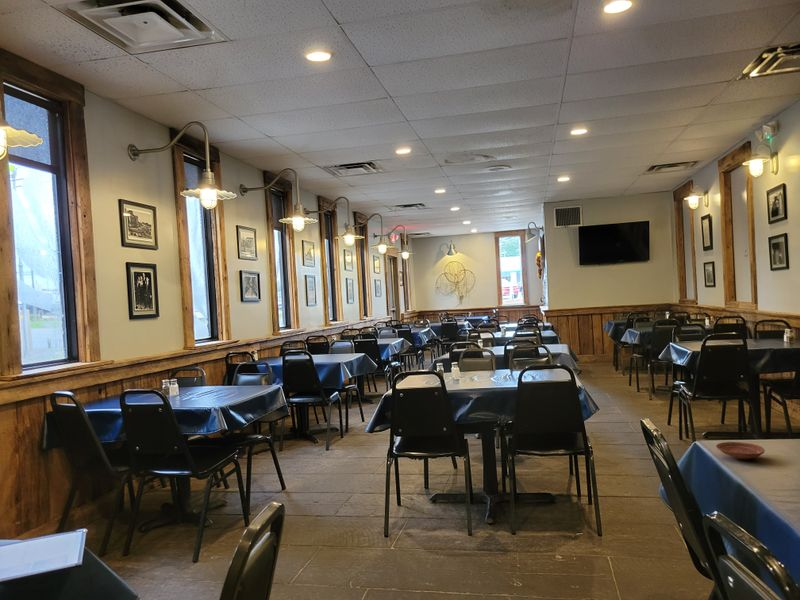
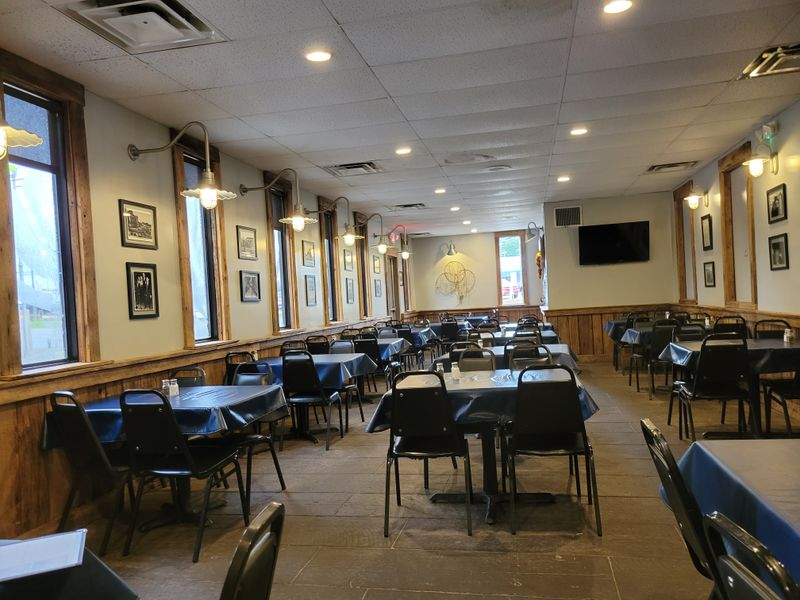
- plate [715,441,766,460]
